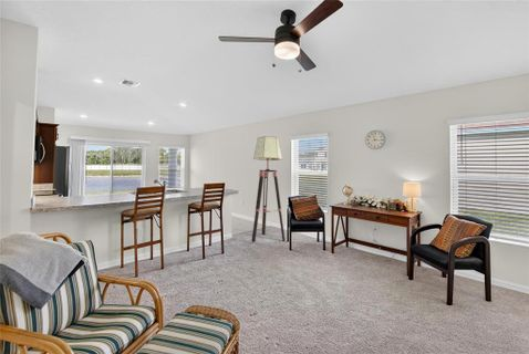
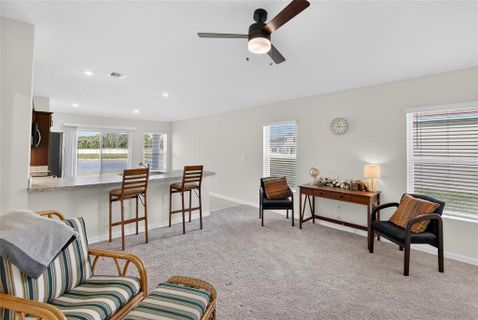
- floor lamp [251,135,287,243]
